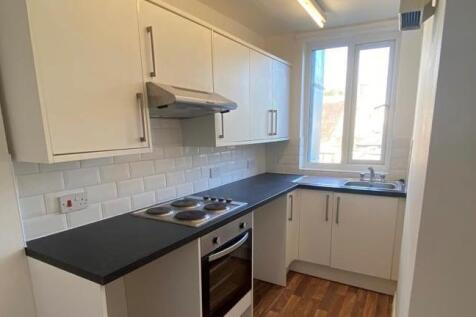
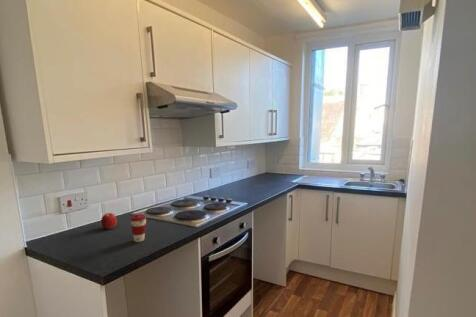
+ fruit [100,212,118,230]
+ coffee cup [129,213,148,243]
